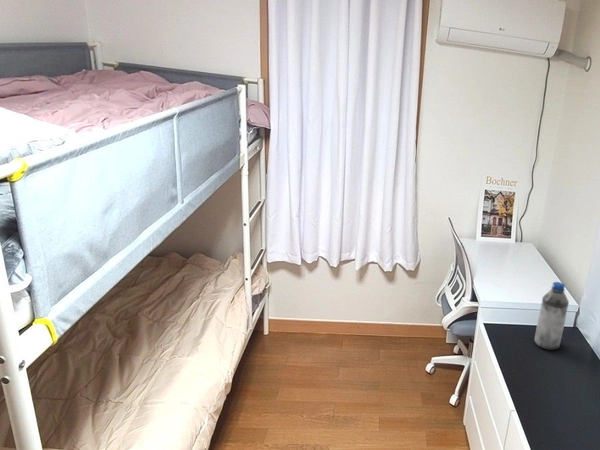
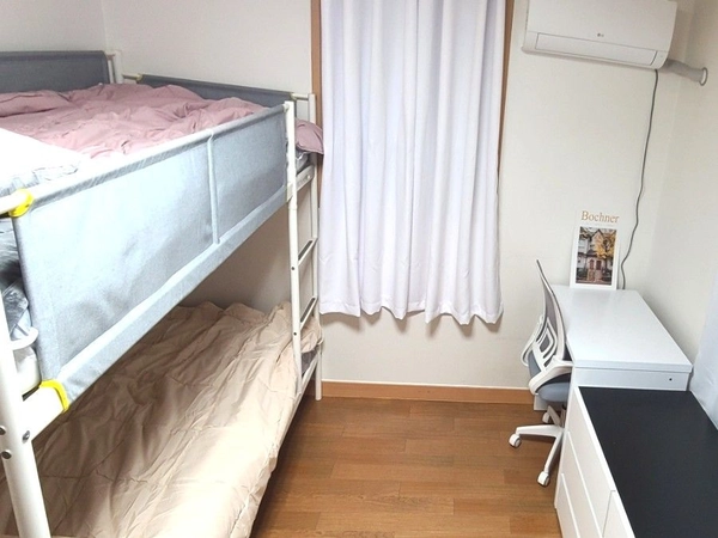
- water bottle [533,281,570,351]
